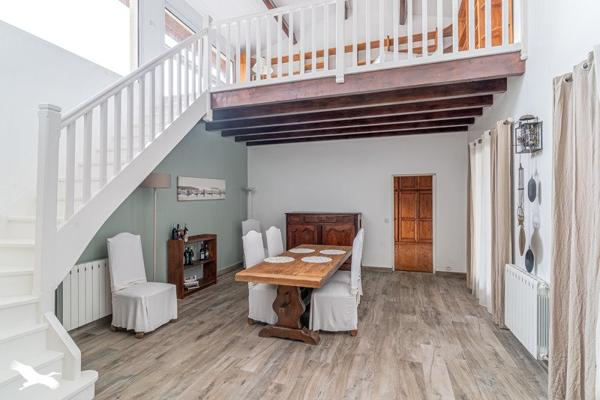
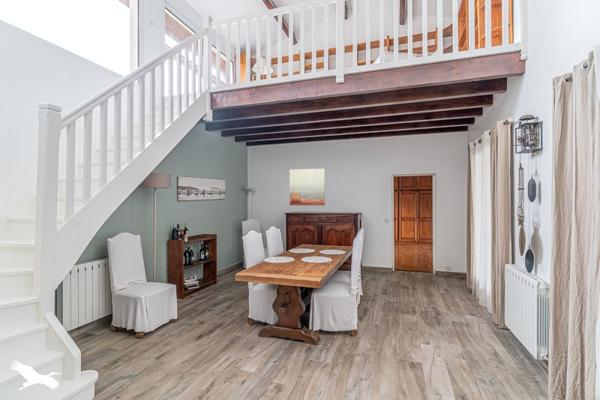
+ wall art [289,168,326,207]
